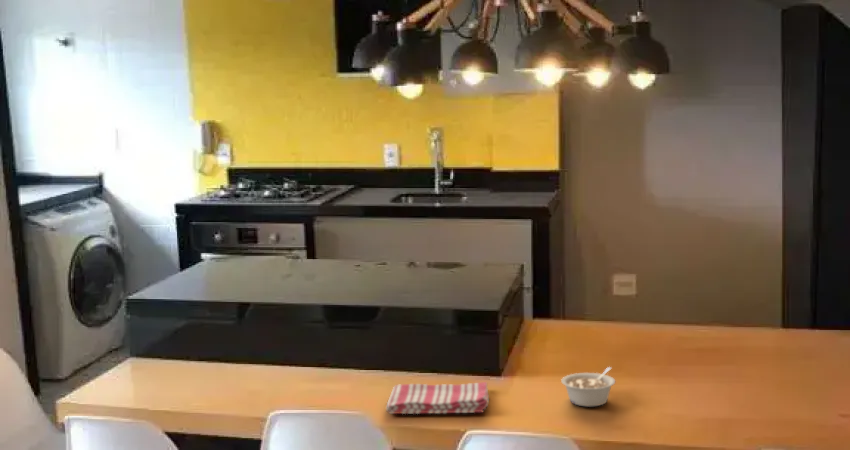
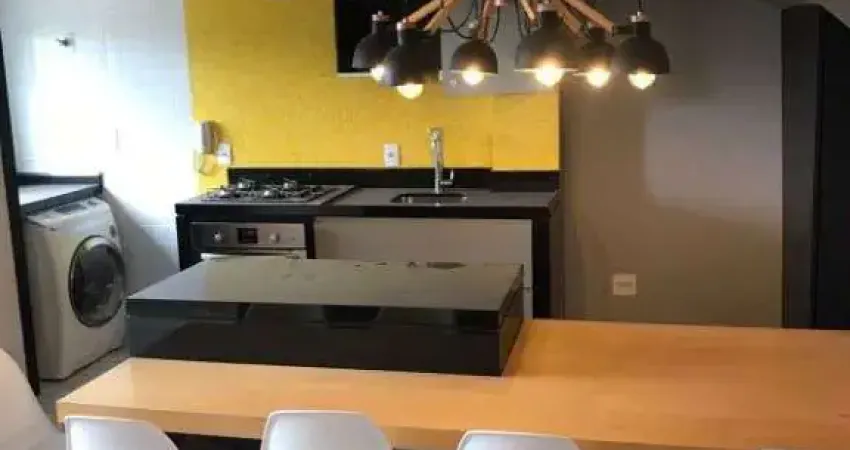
- legume [560,366,616,407]
- dish towel [385,381,489,415]
